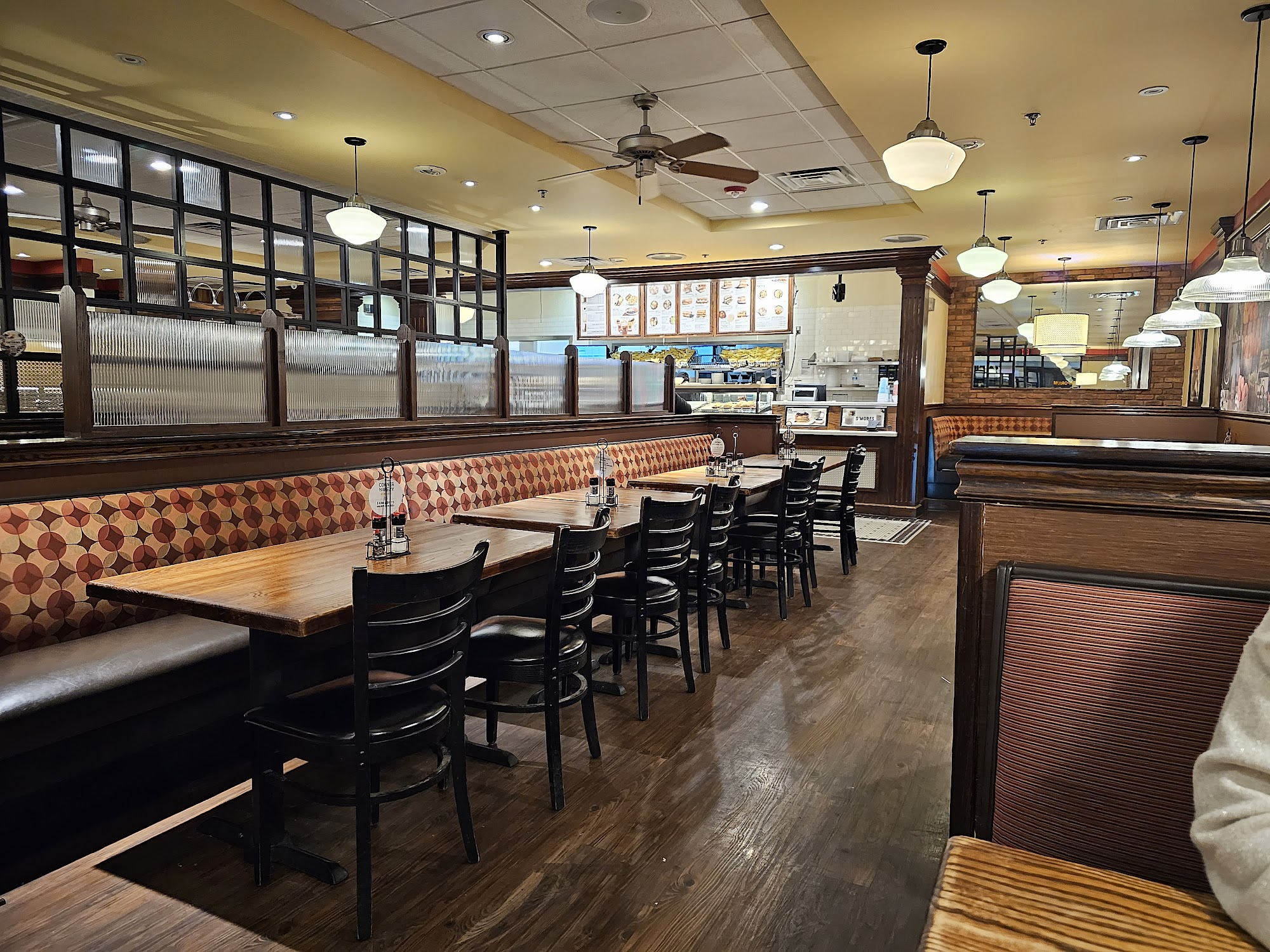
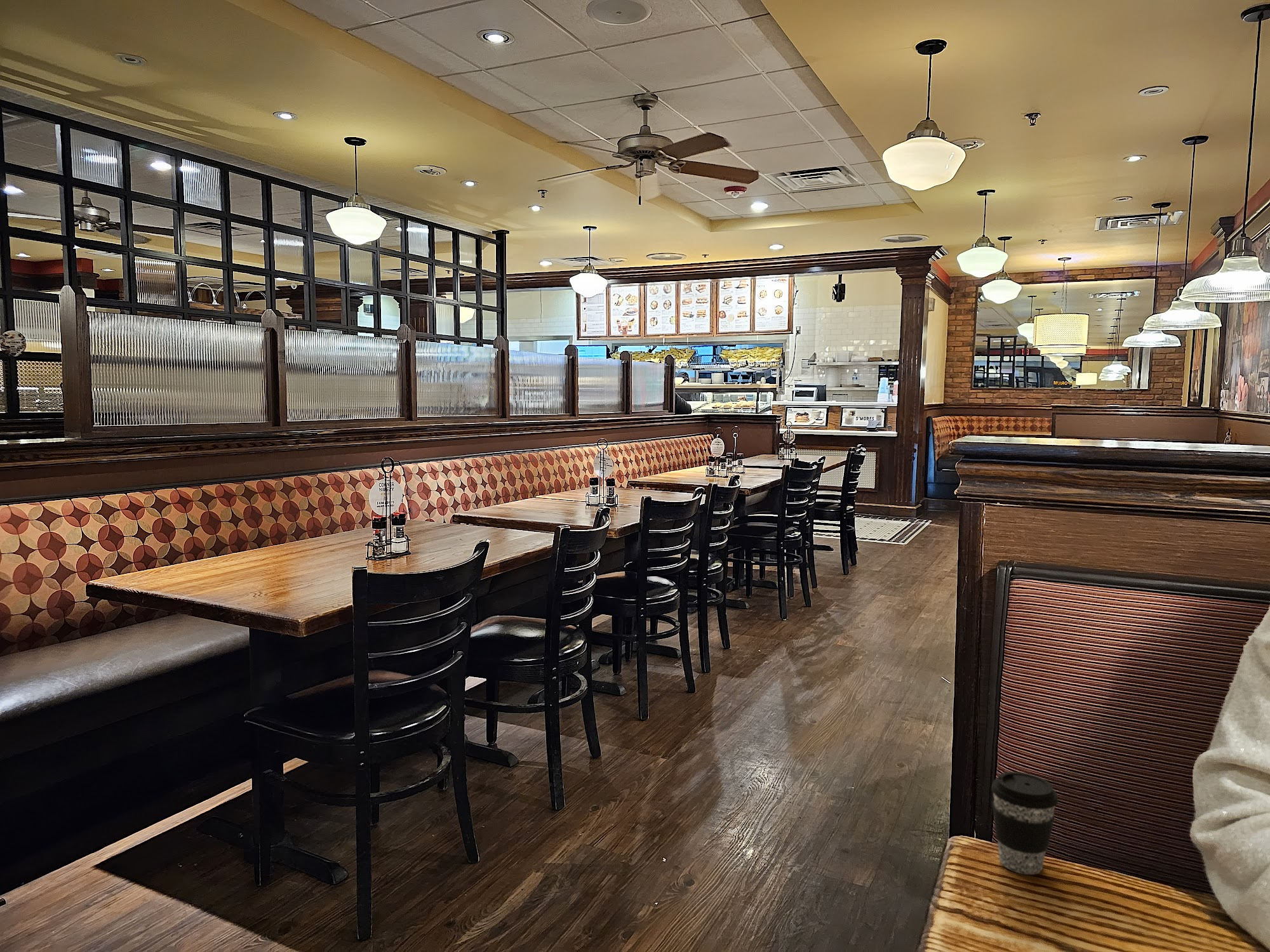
+ coffee cup [991,771,1059,875]
